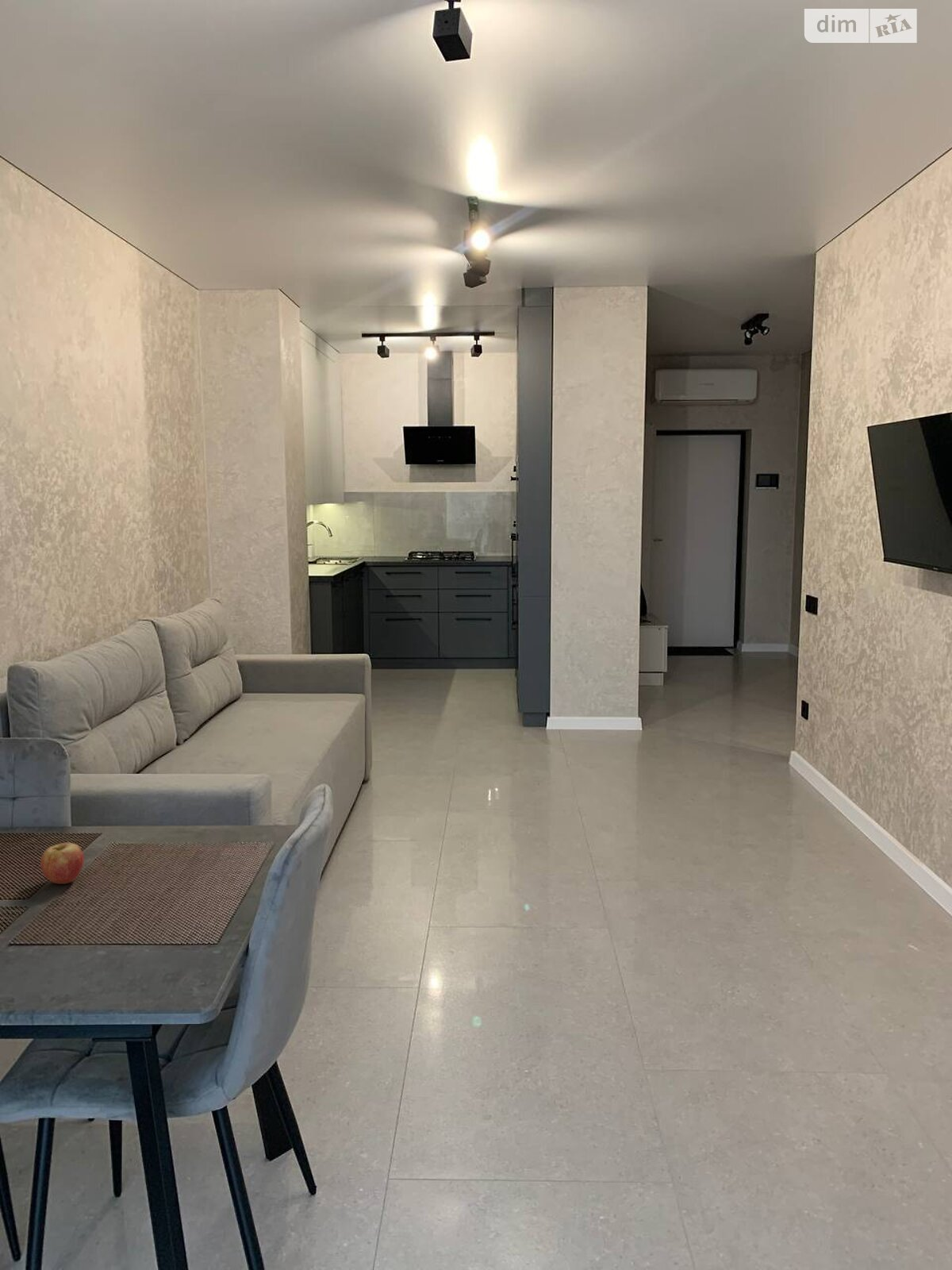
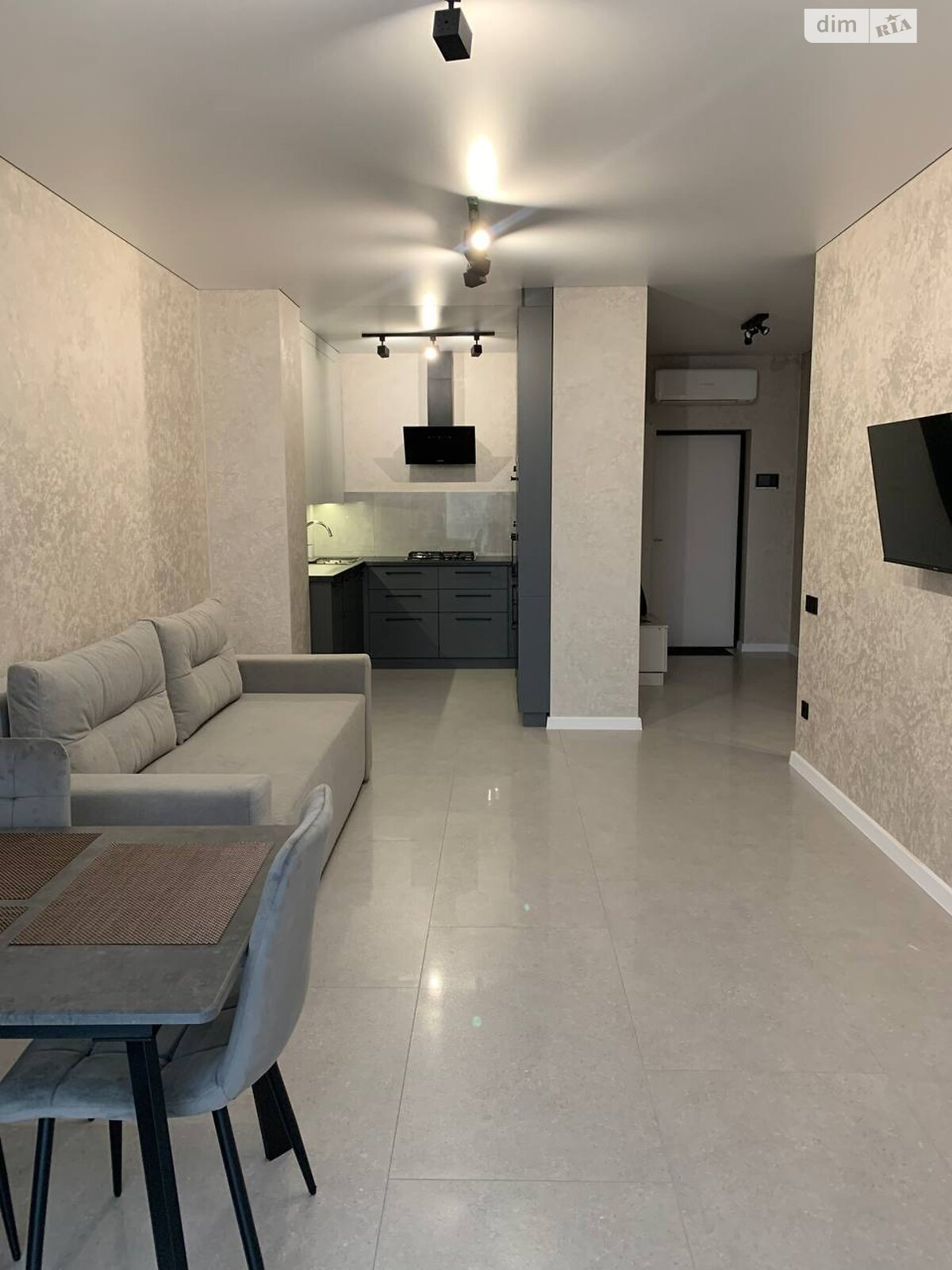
- fruit [40,842,85,884]
